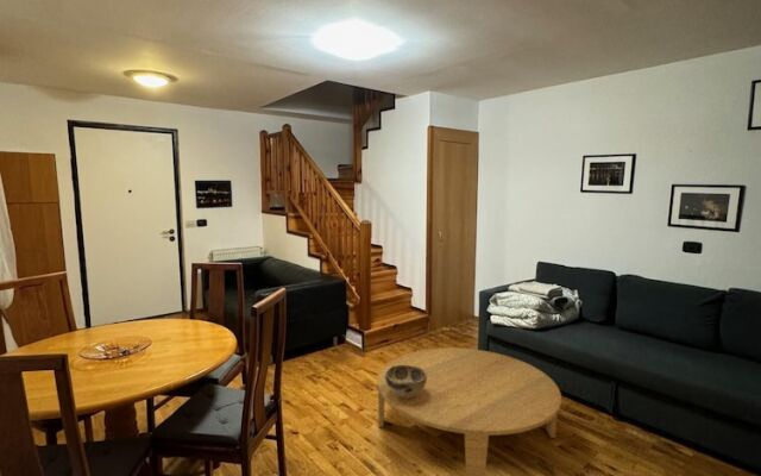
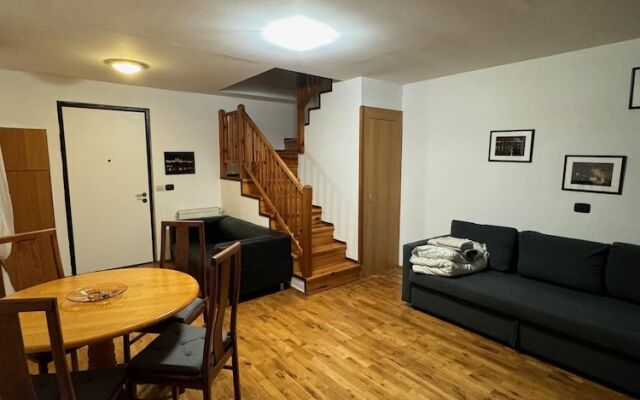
- decorative bowl [385,365,427,397]
- coffee table [377,346,562,476]
